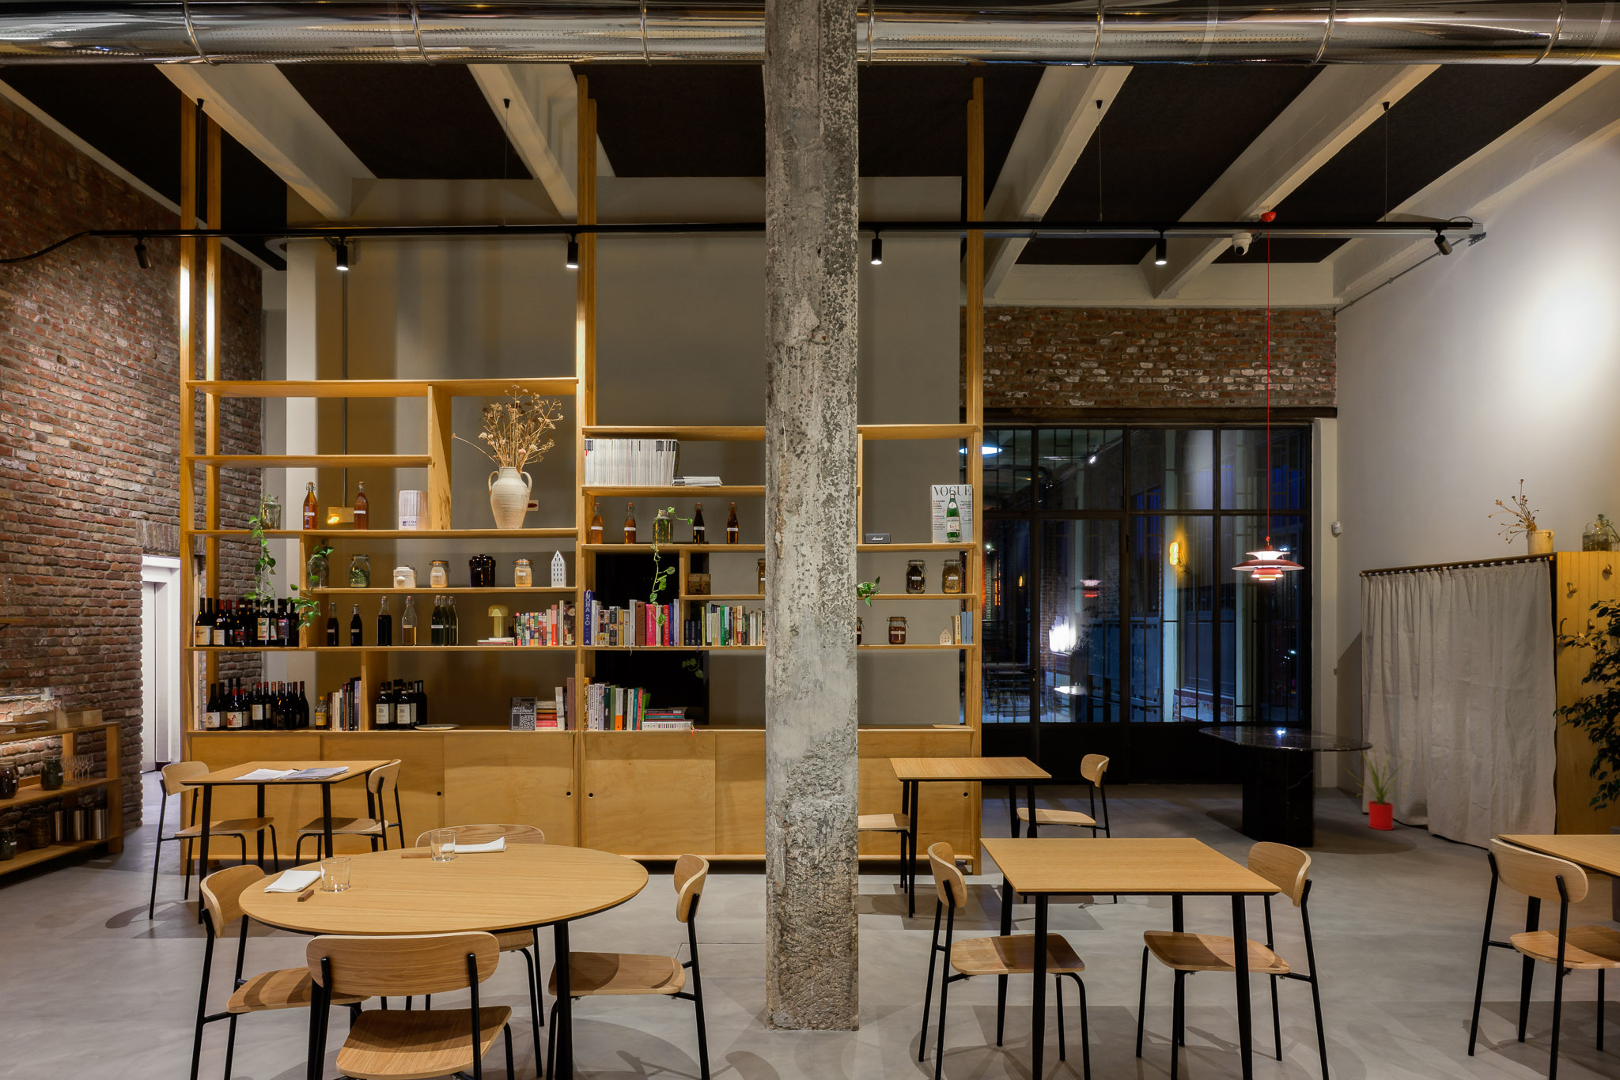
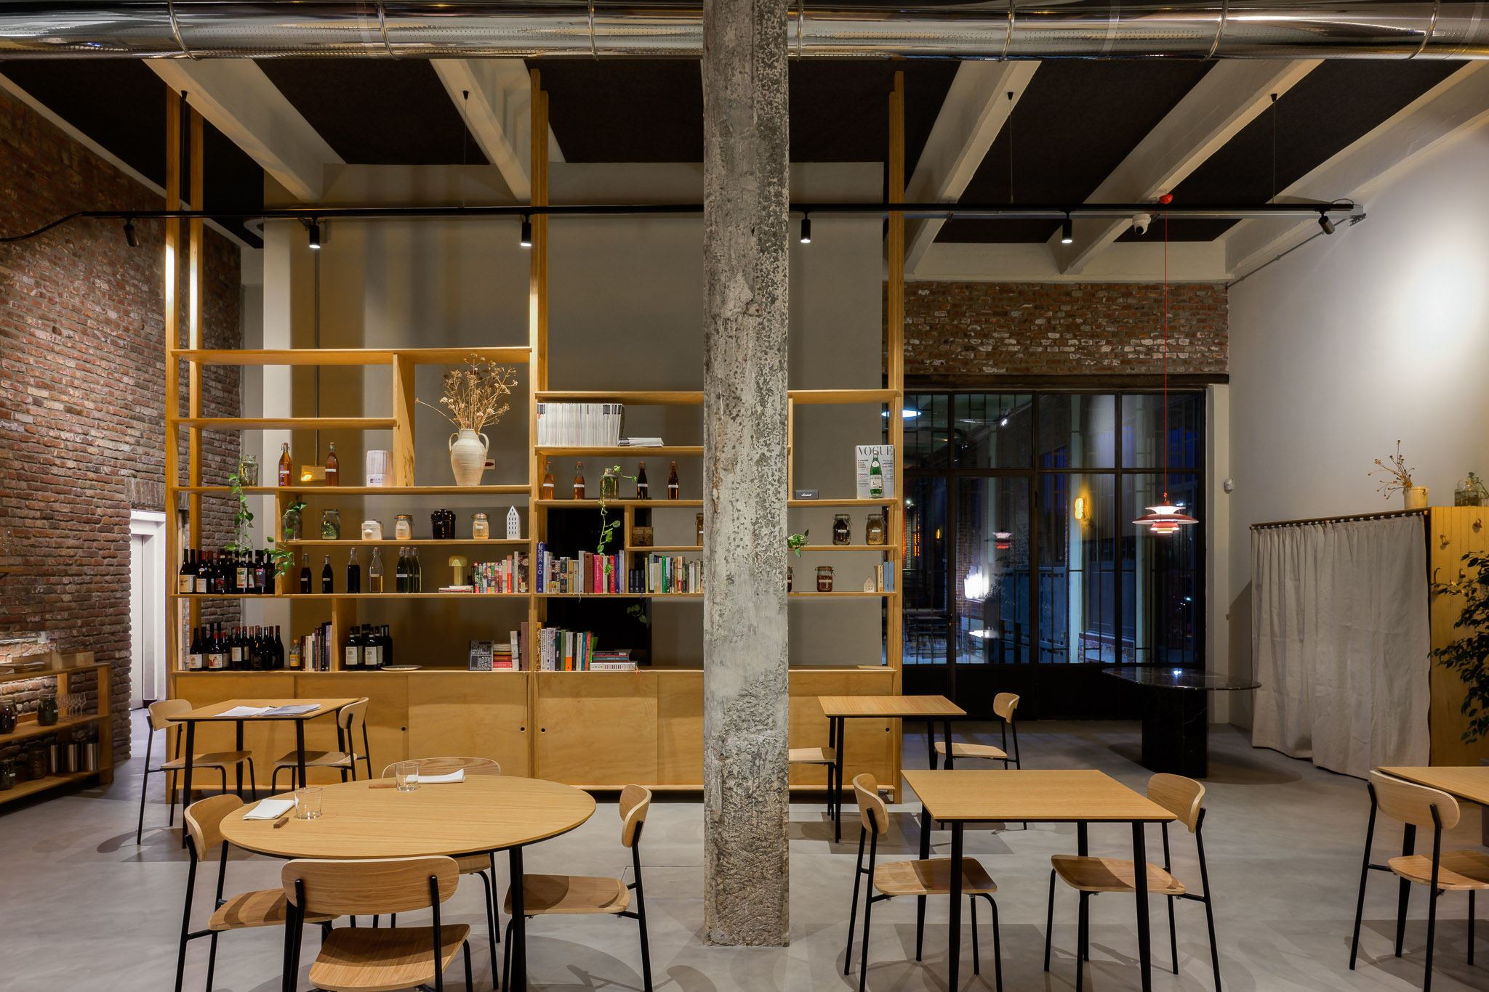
- house plant [1343,746,1413,830]
